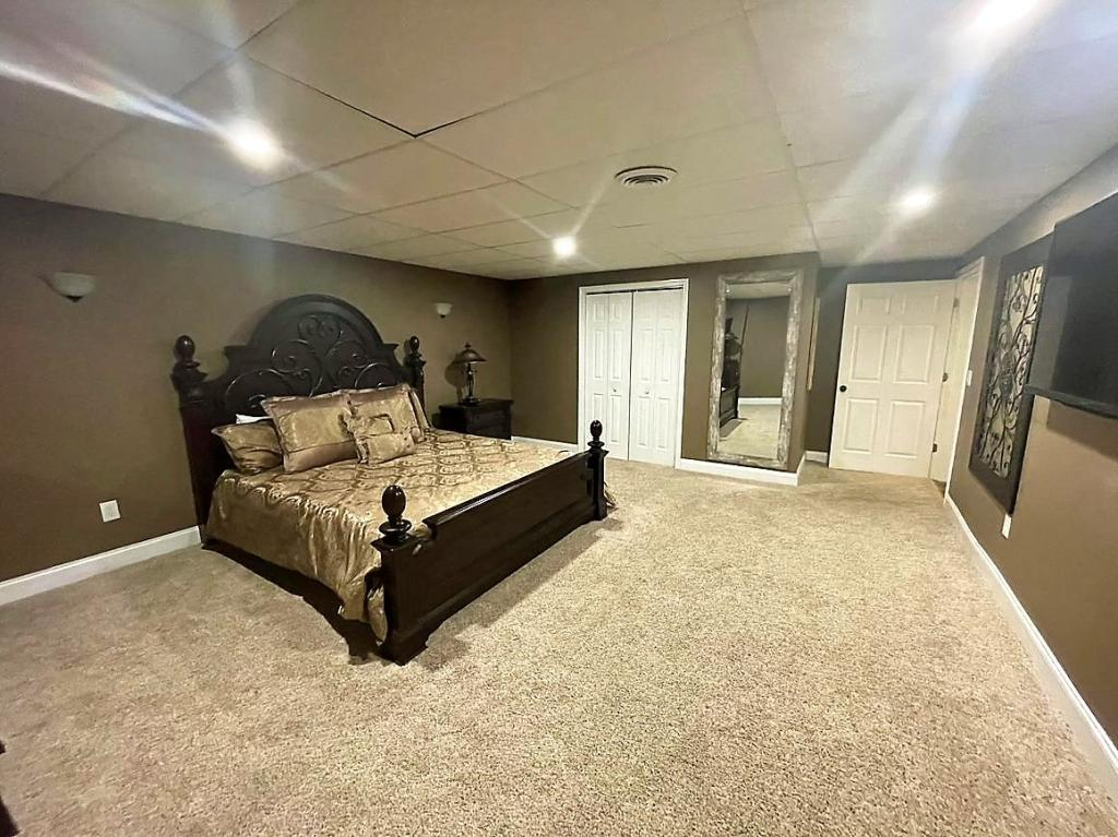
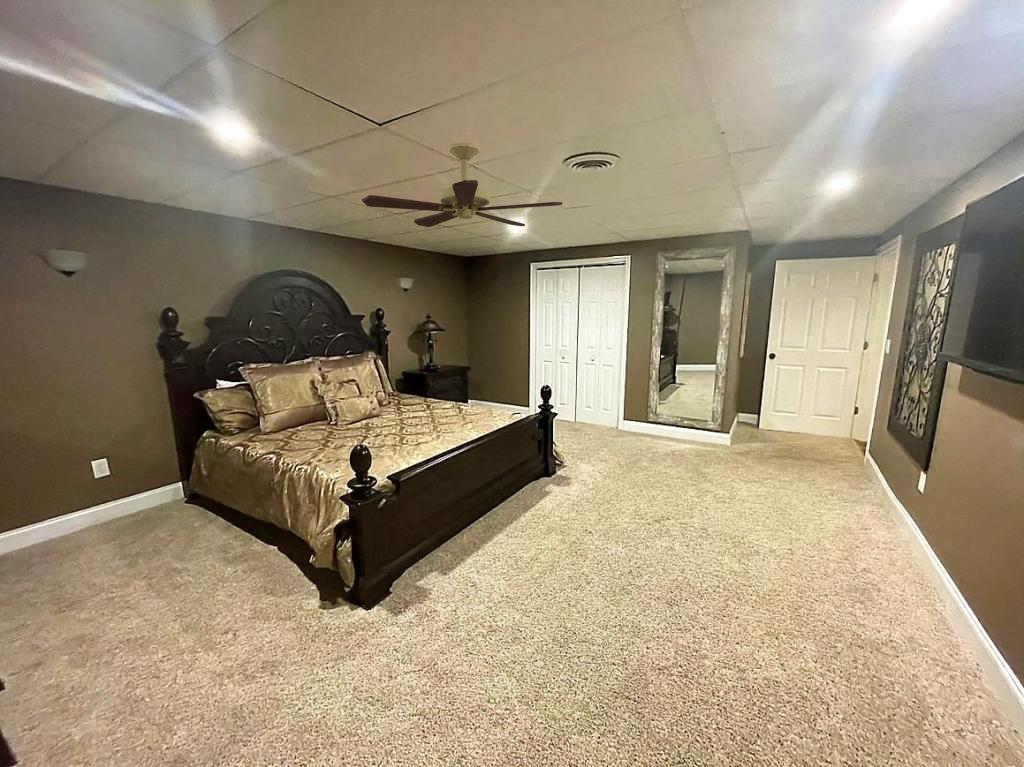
+ ceiling fan [361,141,563,228]
